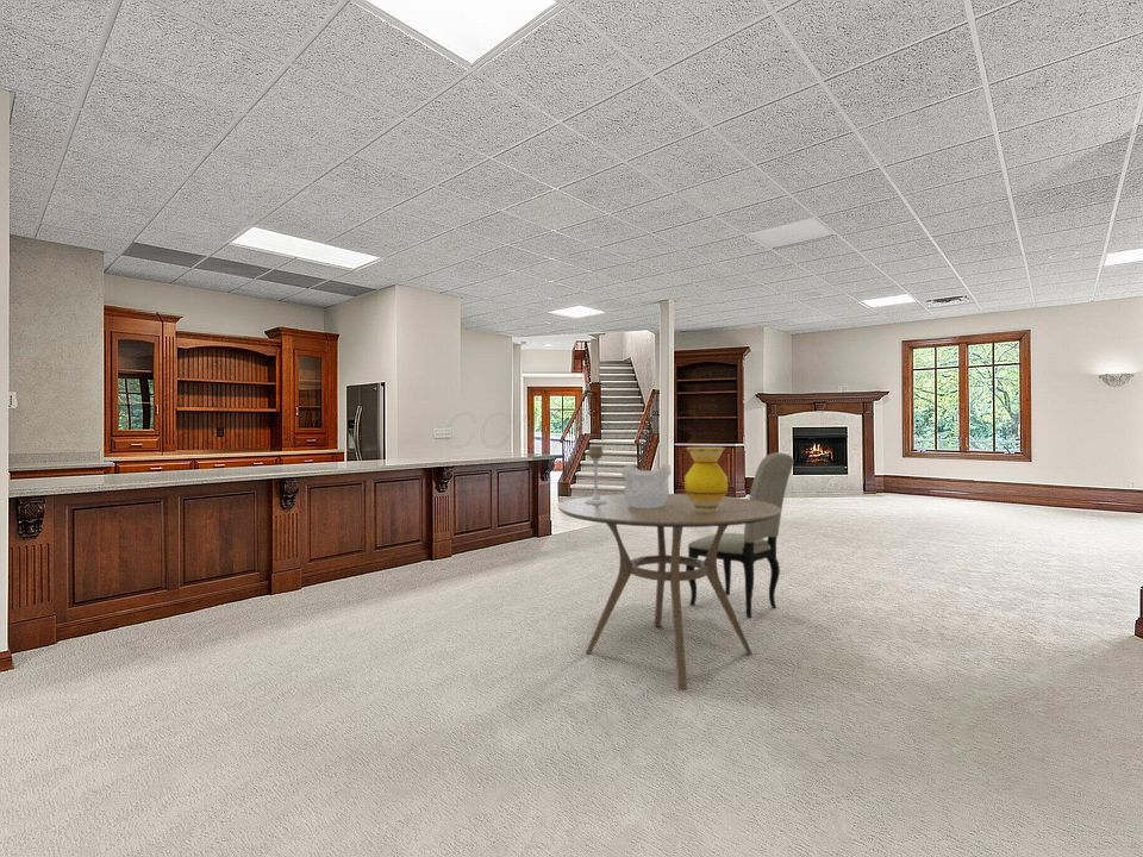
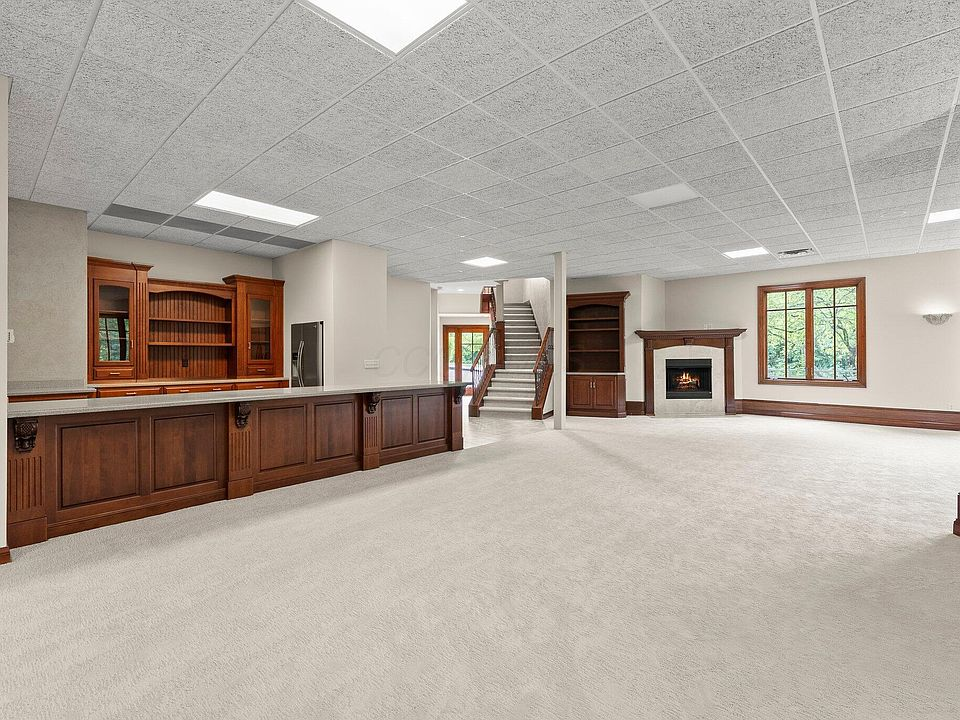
- vase [683,446,729,513]
- dining table [557,493,780,690]
- dining chair [685,451,795,619]
- decorative bowl [620,463,673,508]
- candle holder [585,445,607,505]
